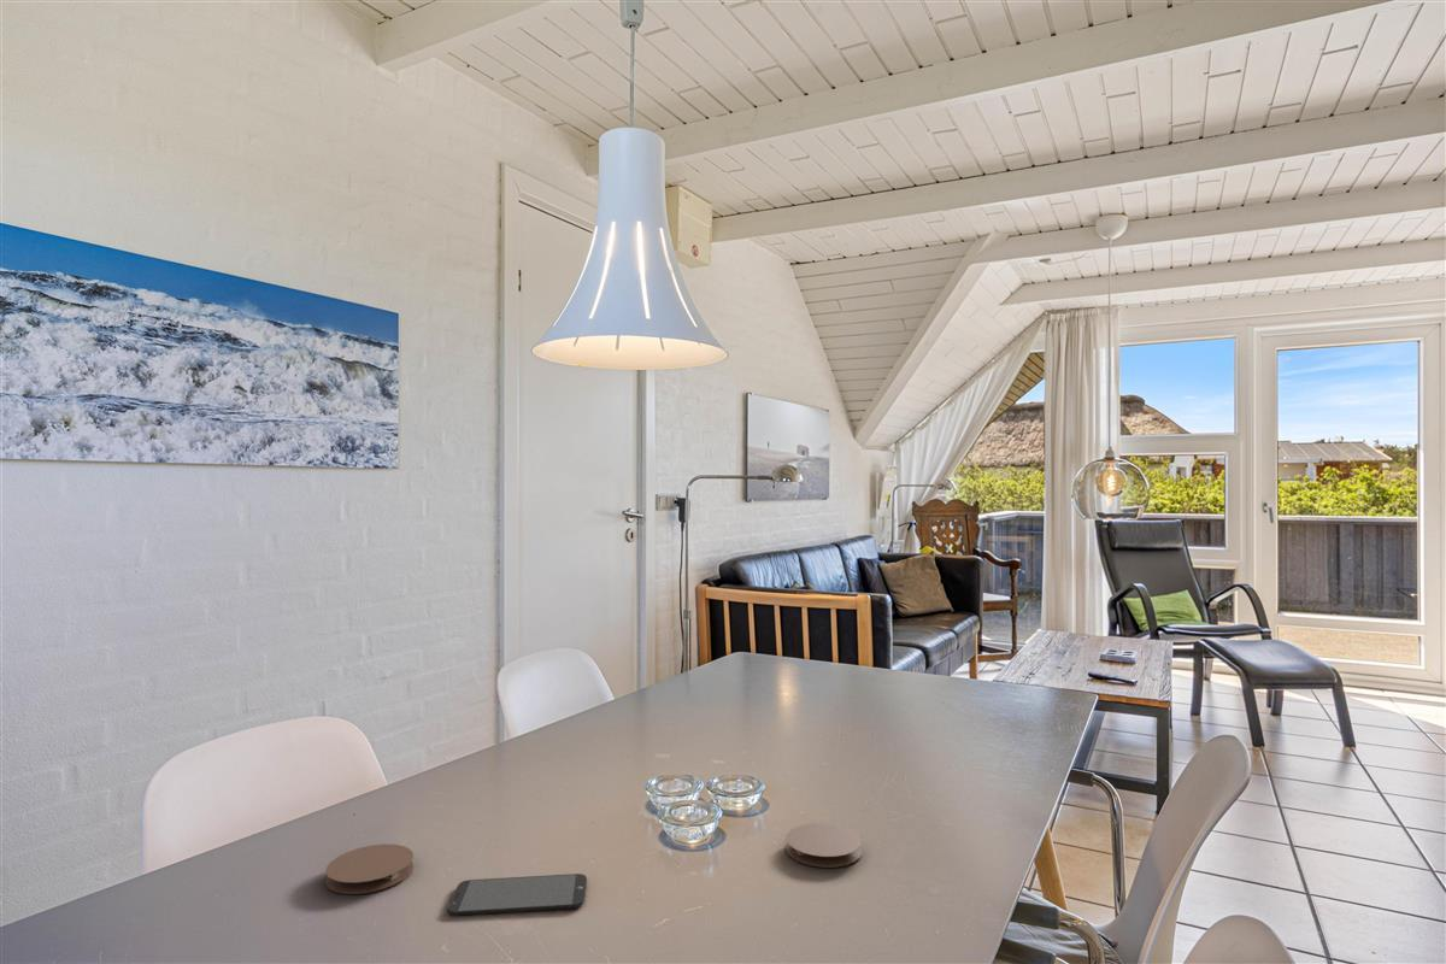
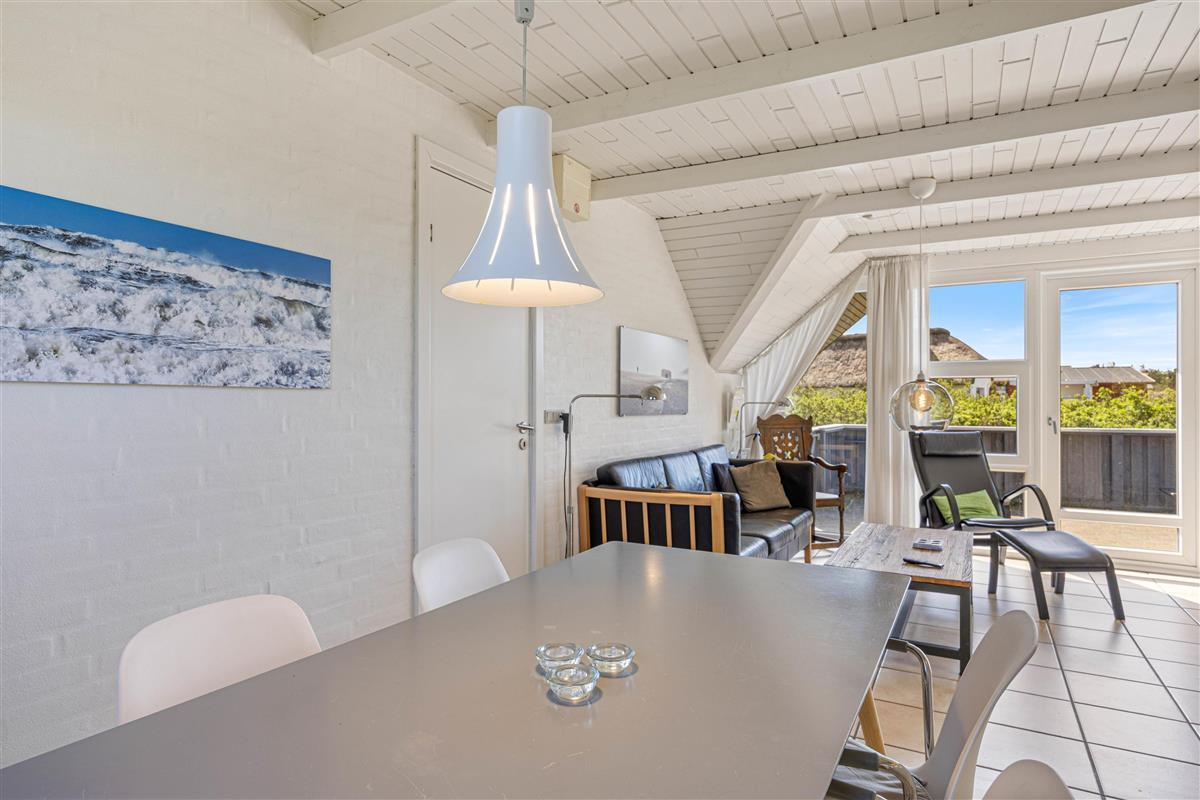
- coaster [324,844,415,895]
- coaster [784,822,863,869]
- smartphone [447,872,588,916]
